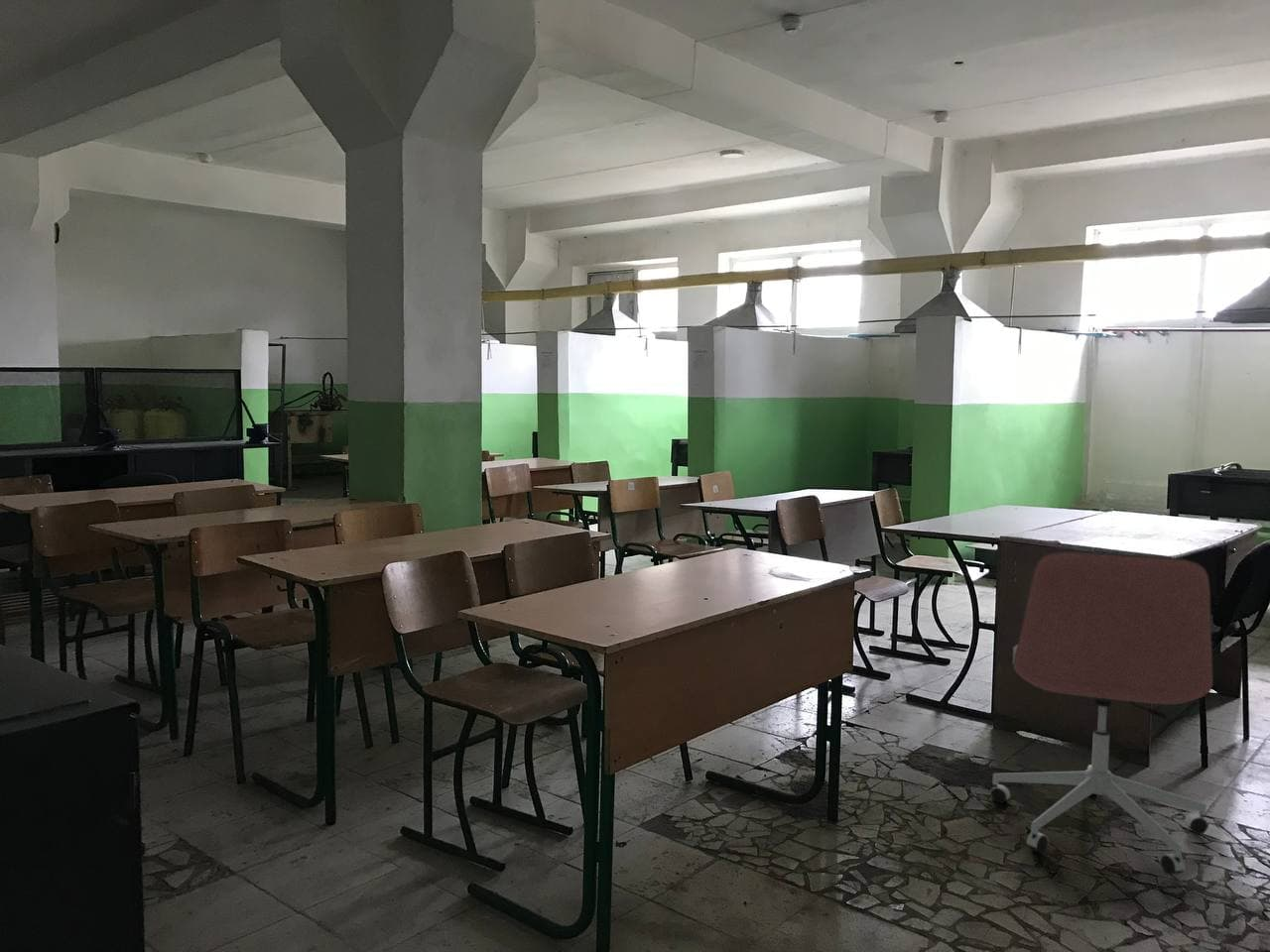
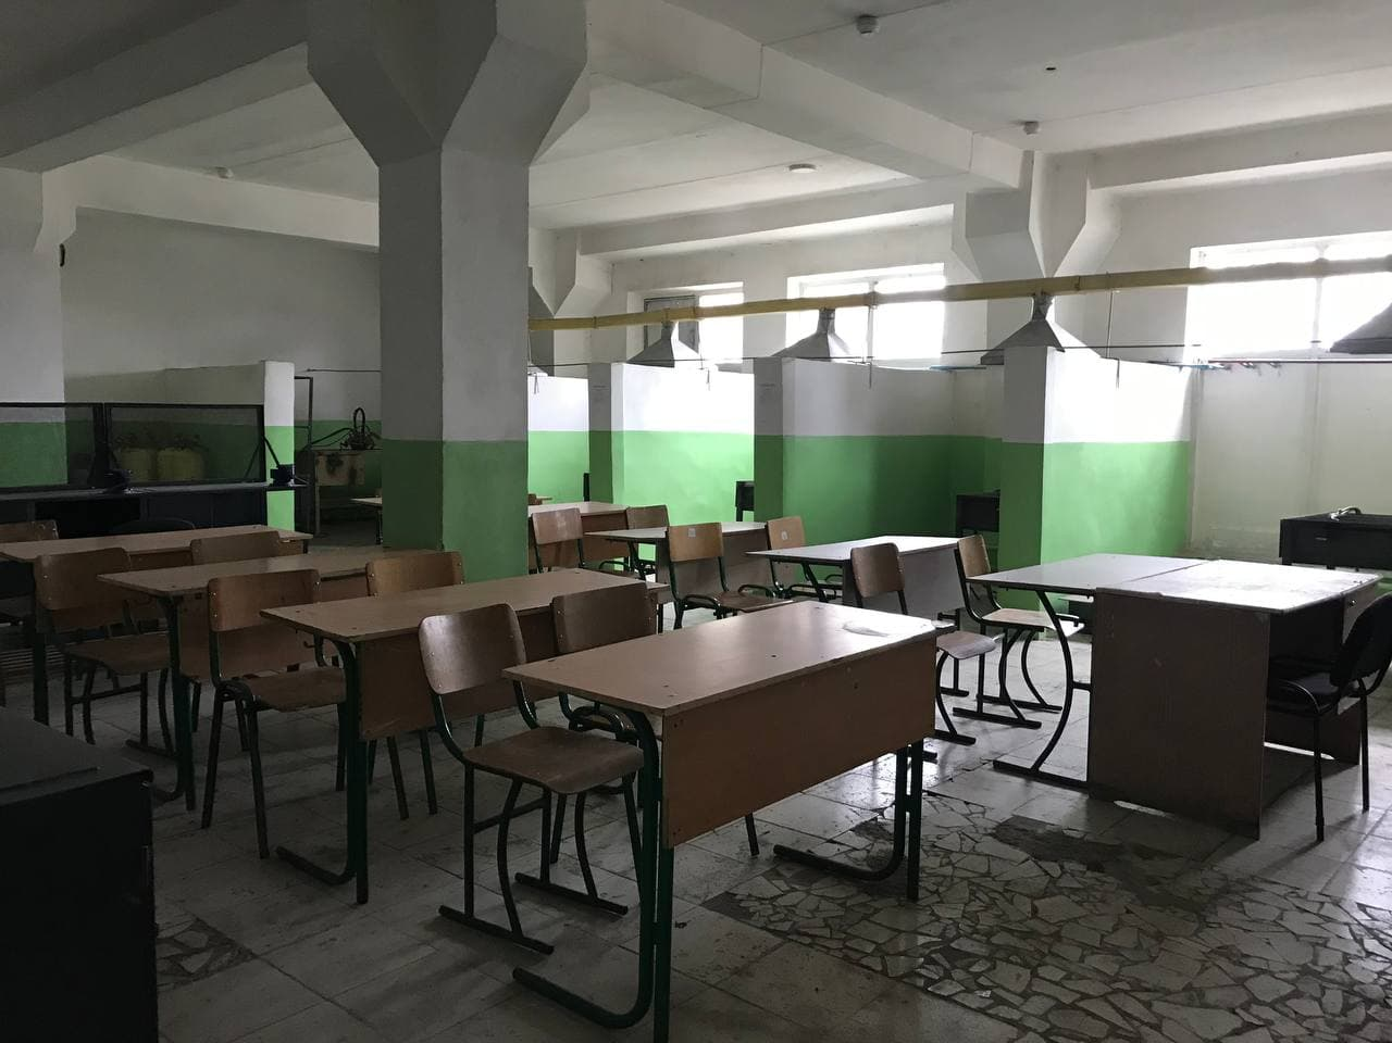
- office chair [988,550,1214,876]
